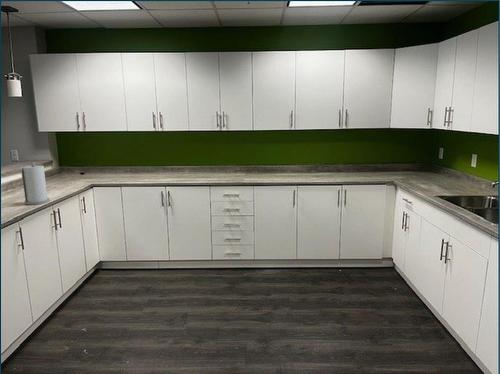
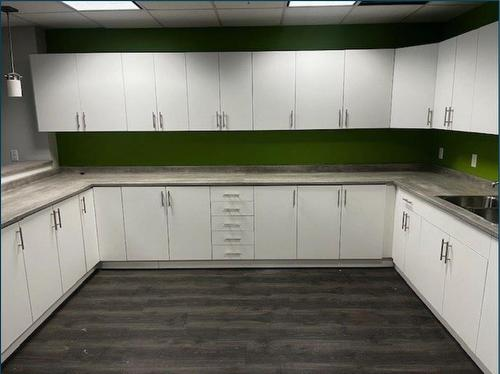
- paper towel [20,161,51,206]
